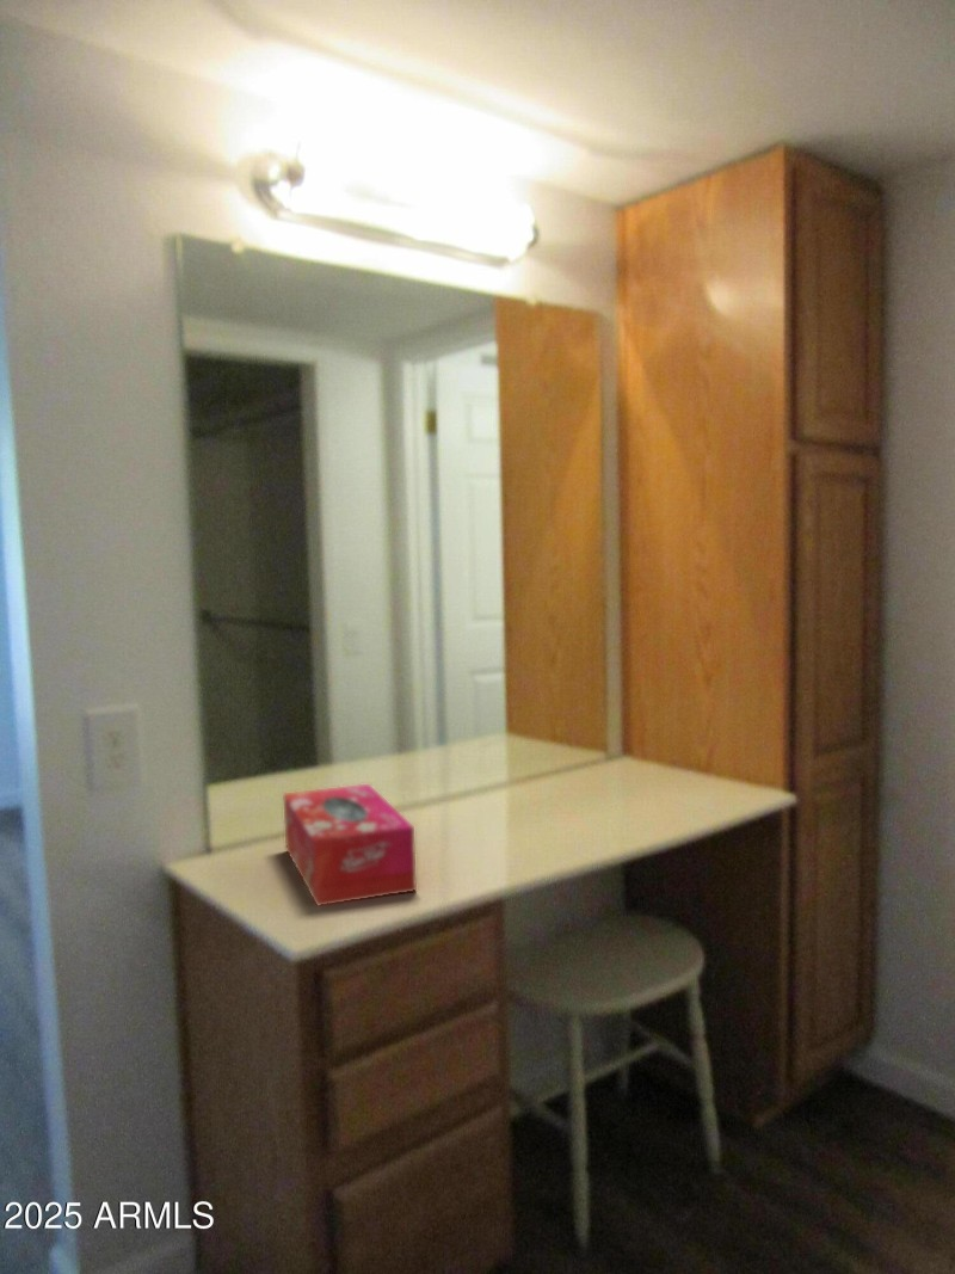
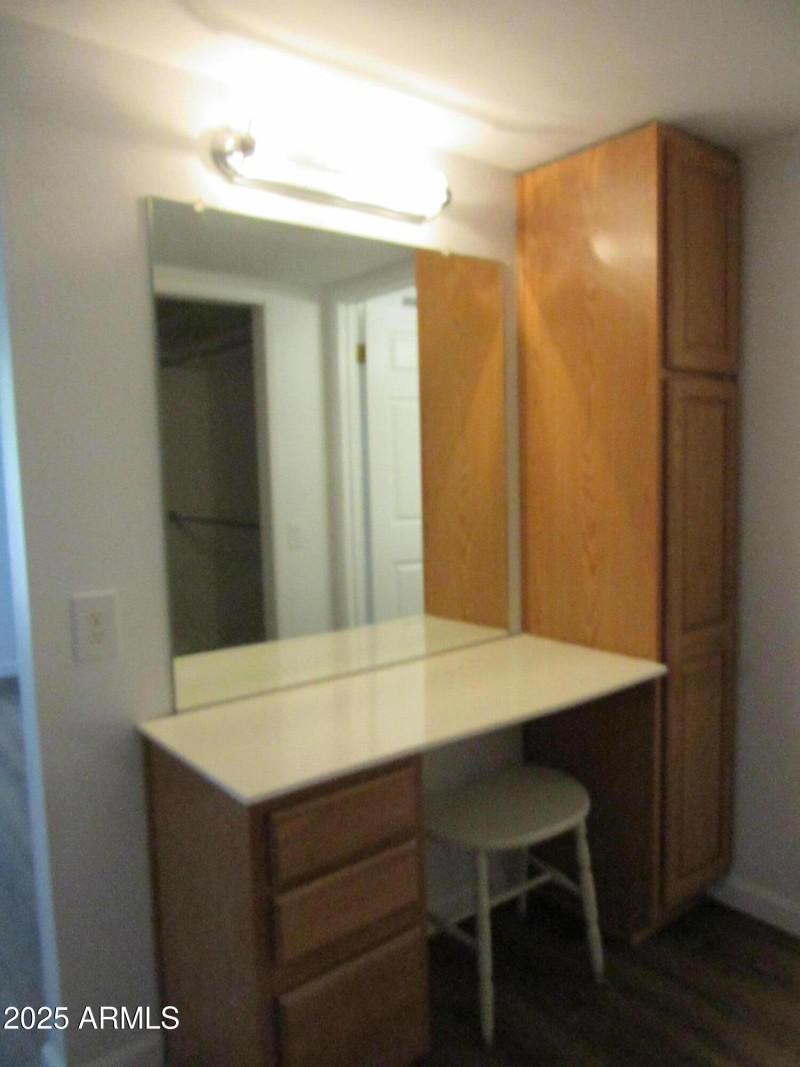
- tissue box [282,783,418,907]
